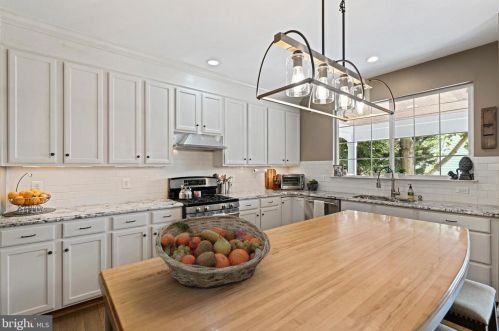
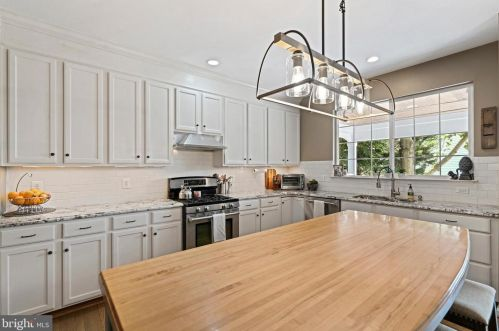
- fruit basket [154,214,271,289]
